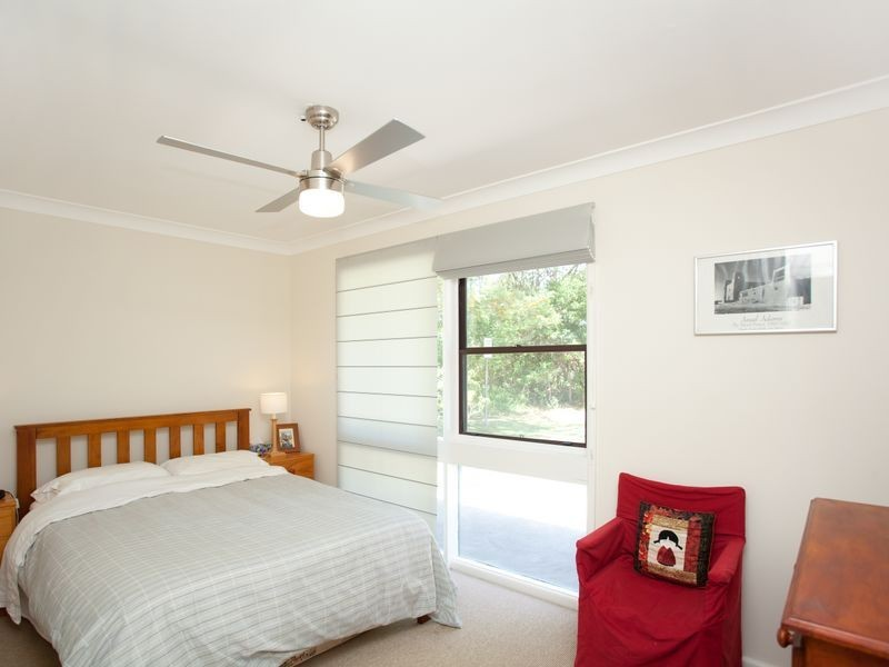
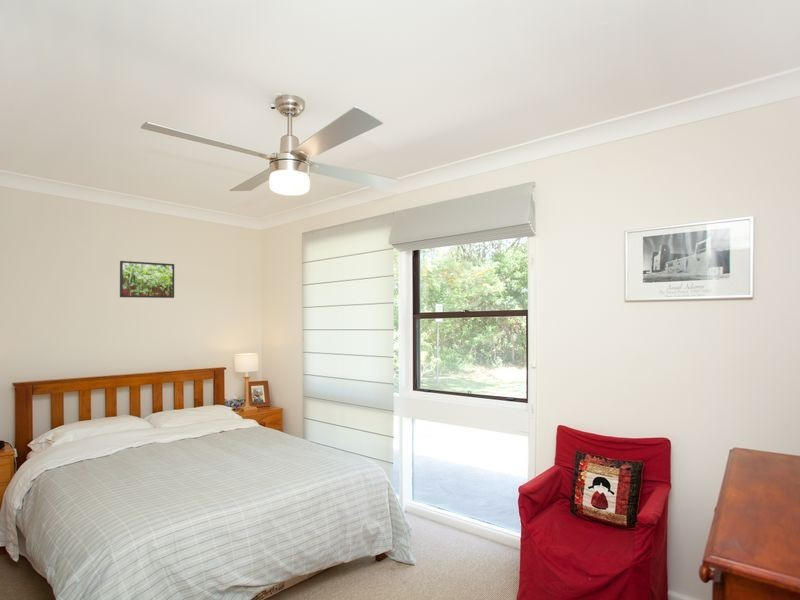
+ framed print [119,260,175,299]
